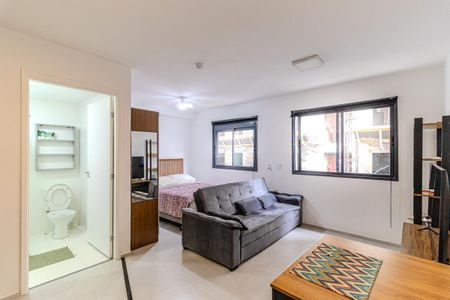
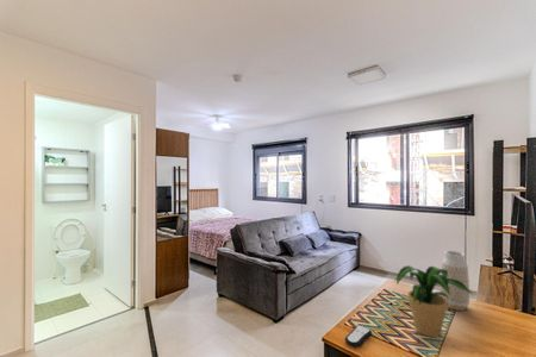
+ potted plant [393,264,474,338]
+ remote control [344,324,373,347]
+ vase [438,250,470,312]
